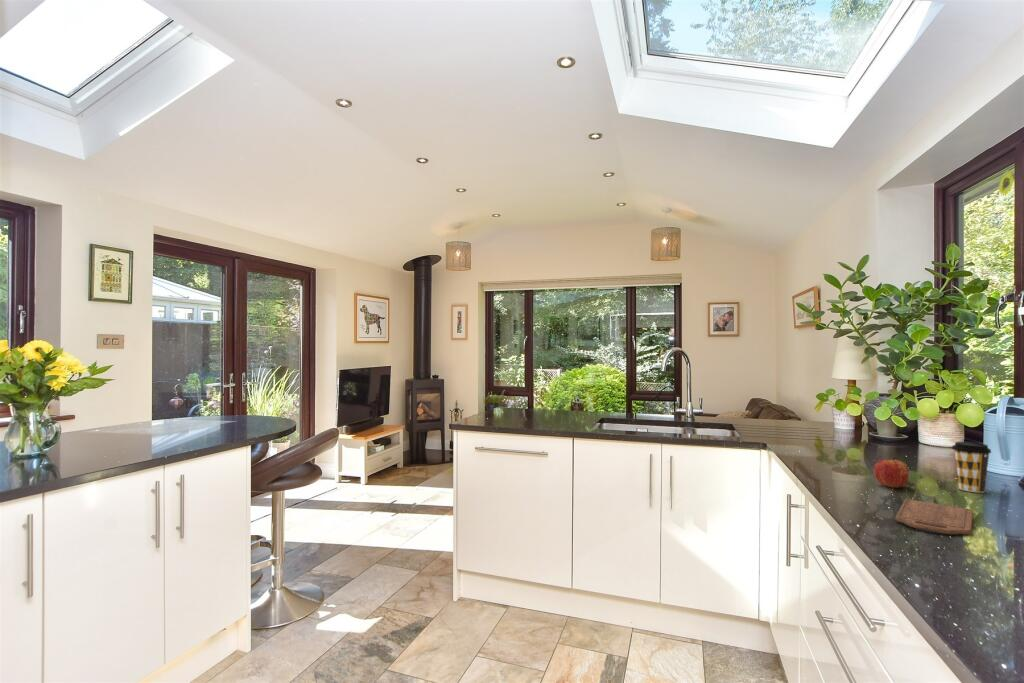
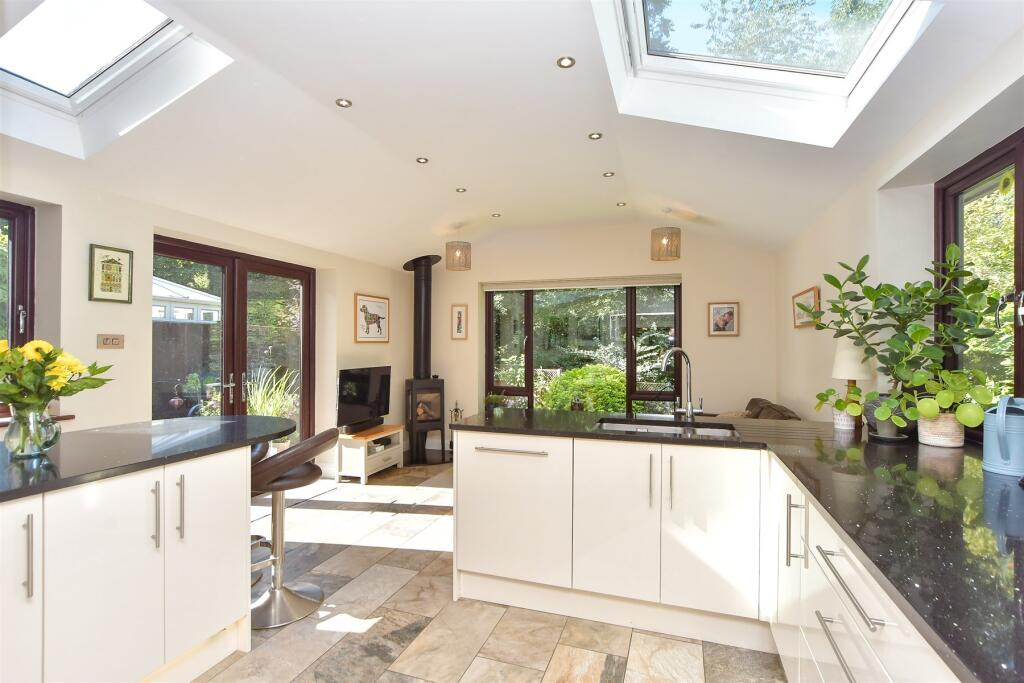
- cutting board [894,498,974,536]
- coffee cup [951,441,992,494]
- fruit [873,456,910,488]
